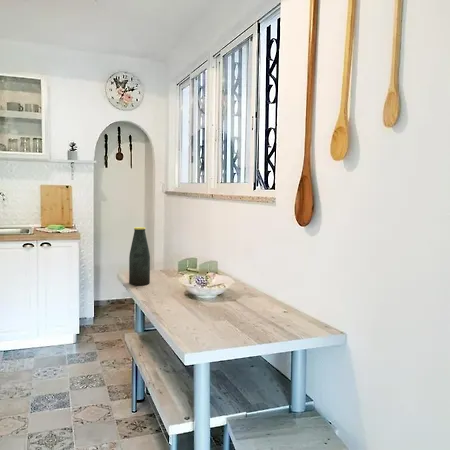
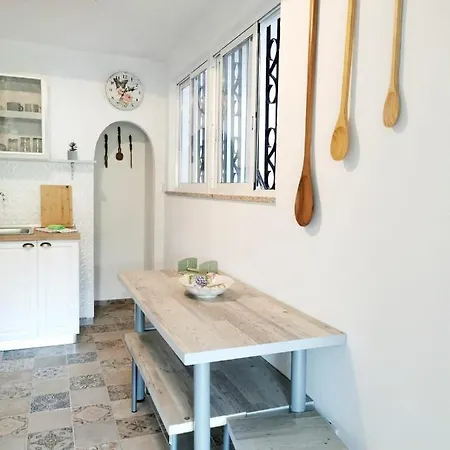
- bottle [128,226,151,286]
